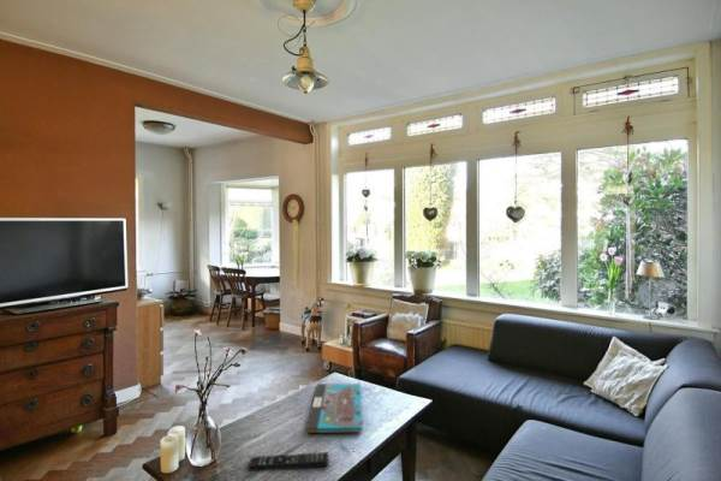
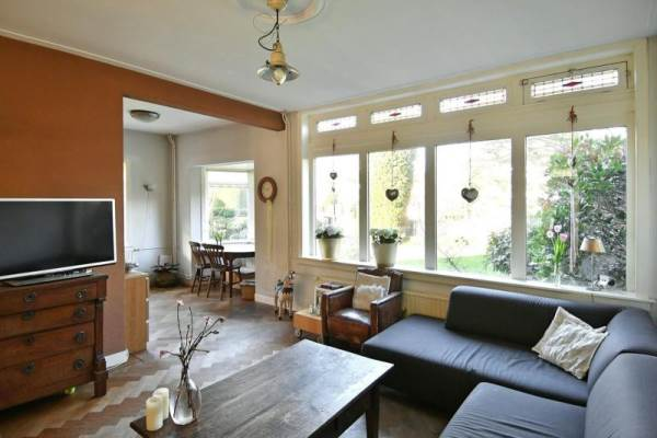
- board game [305,382,363,434]
- remote control [246,451,329,473]
